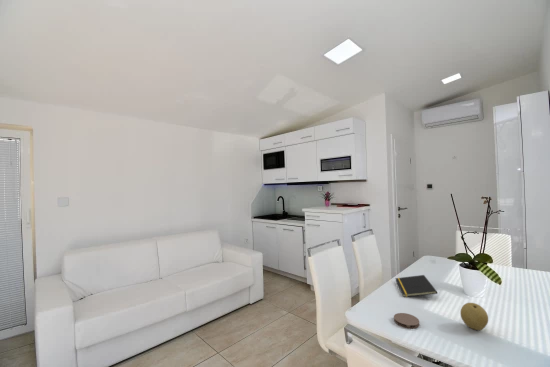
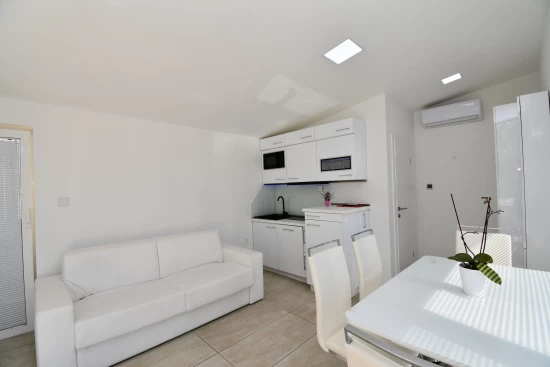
- coaster [393,312,420,330]
- notepad [394,274,438,298]
- fruit [459,302,489,331]
